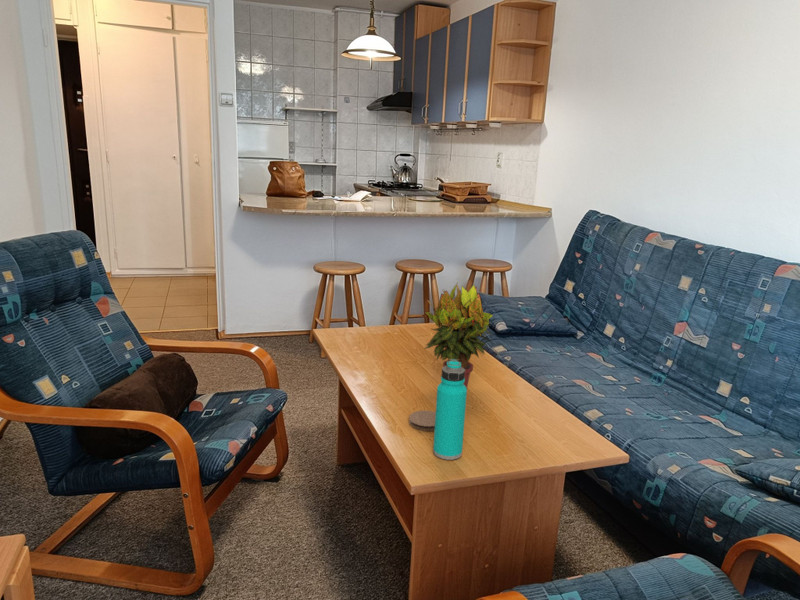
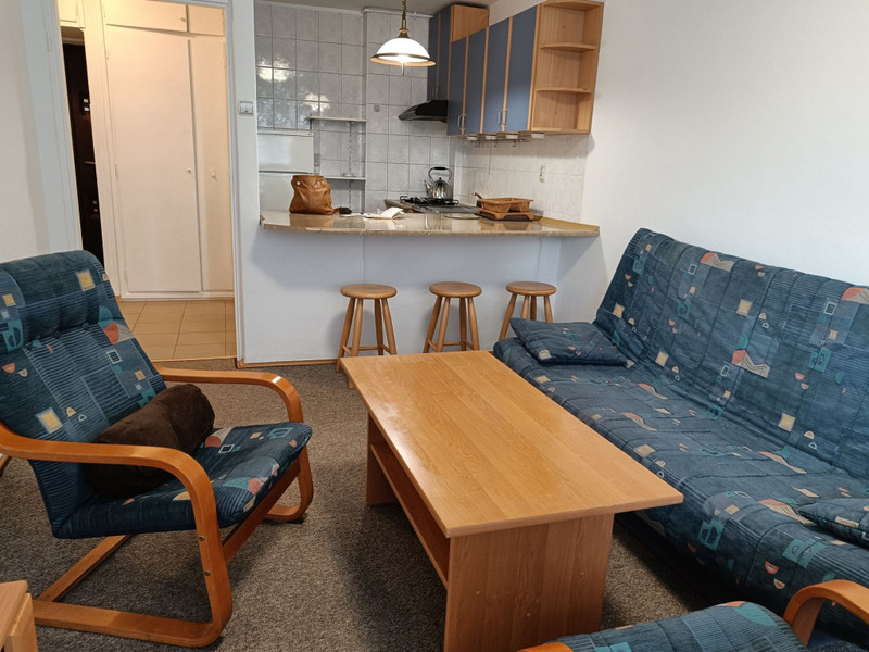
- potted plant [423,282,494,389]
- coaster [408,409,436,432]
- water bottle [432,359,468,461]
